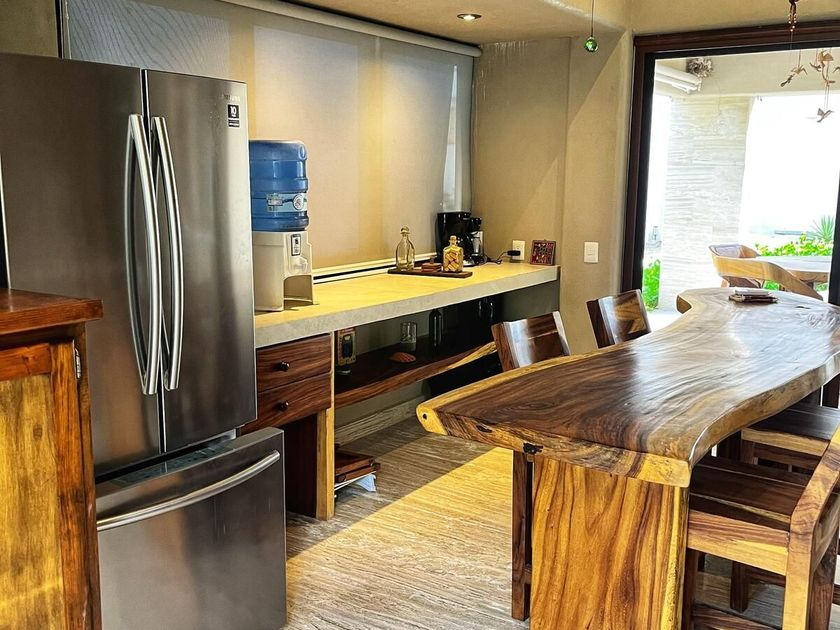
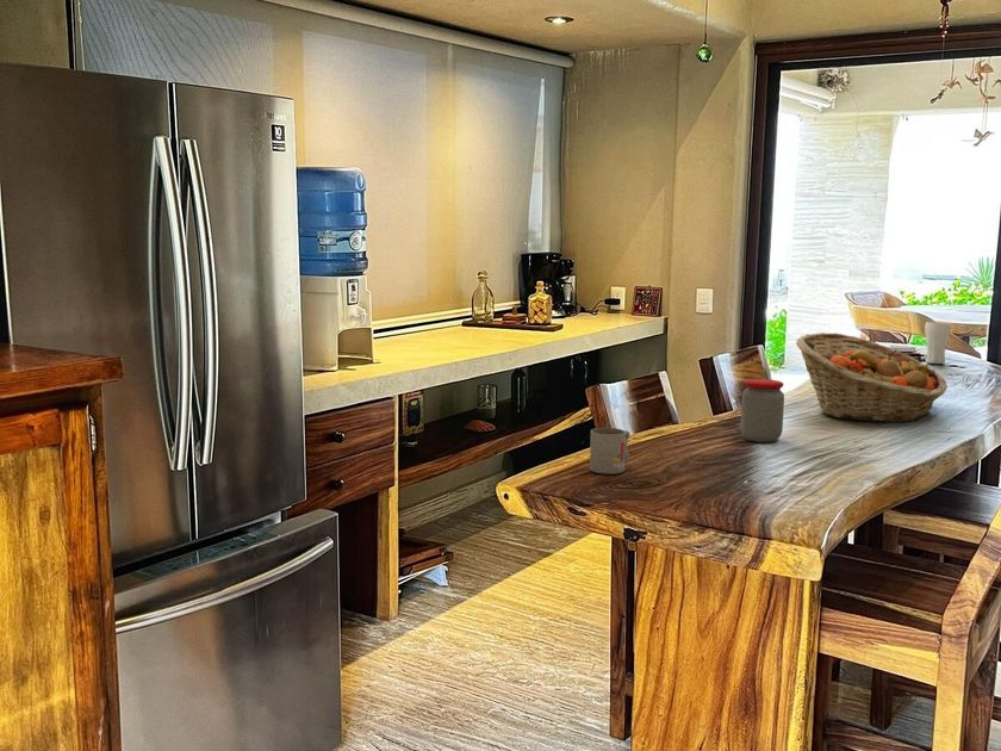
+ mug [589,427,632,476]
+ drinking glass [924,321,952,365]
+ jar [740,378,785,443]
+ fruit basket [795,331,949,423]
